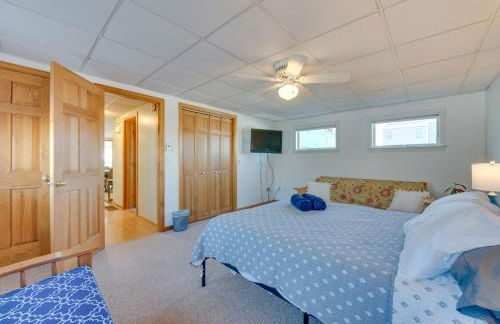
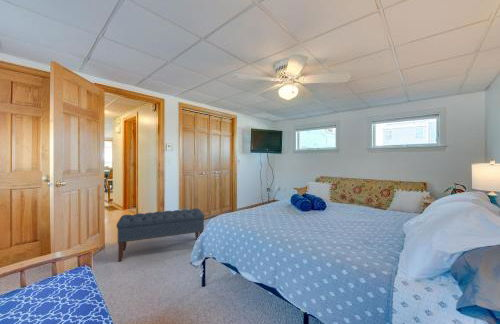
+ bench [116,208,206,263]
